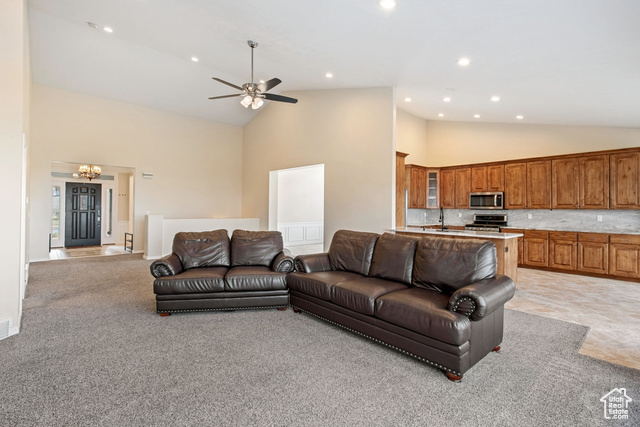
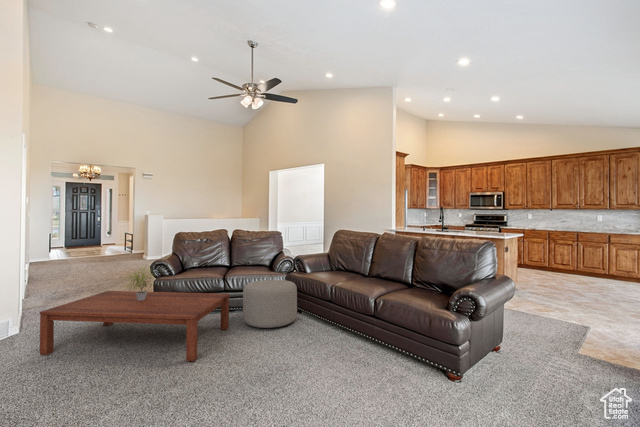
+ potted plant [124,264,156,301]
+ coffee table [39,290,230,362]
+ ottoman [242,279,298,329]
